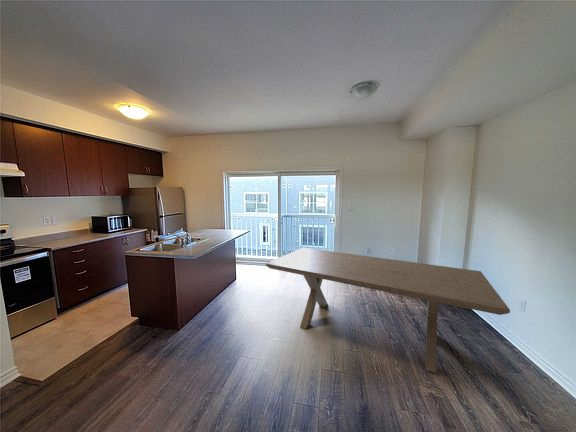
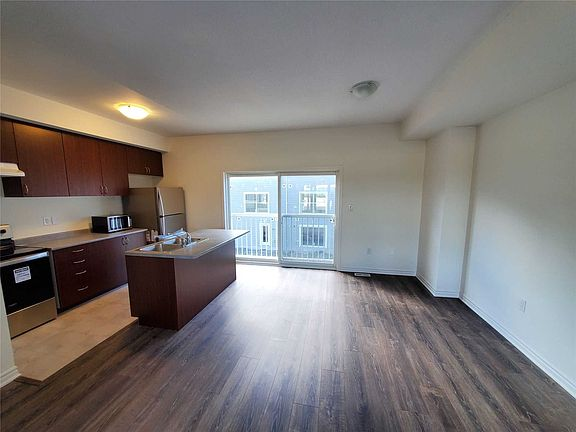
- dining table [265,247,511,374]
